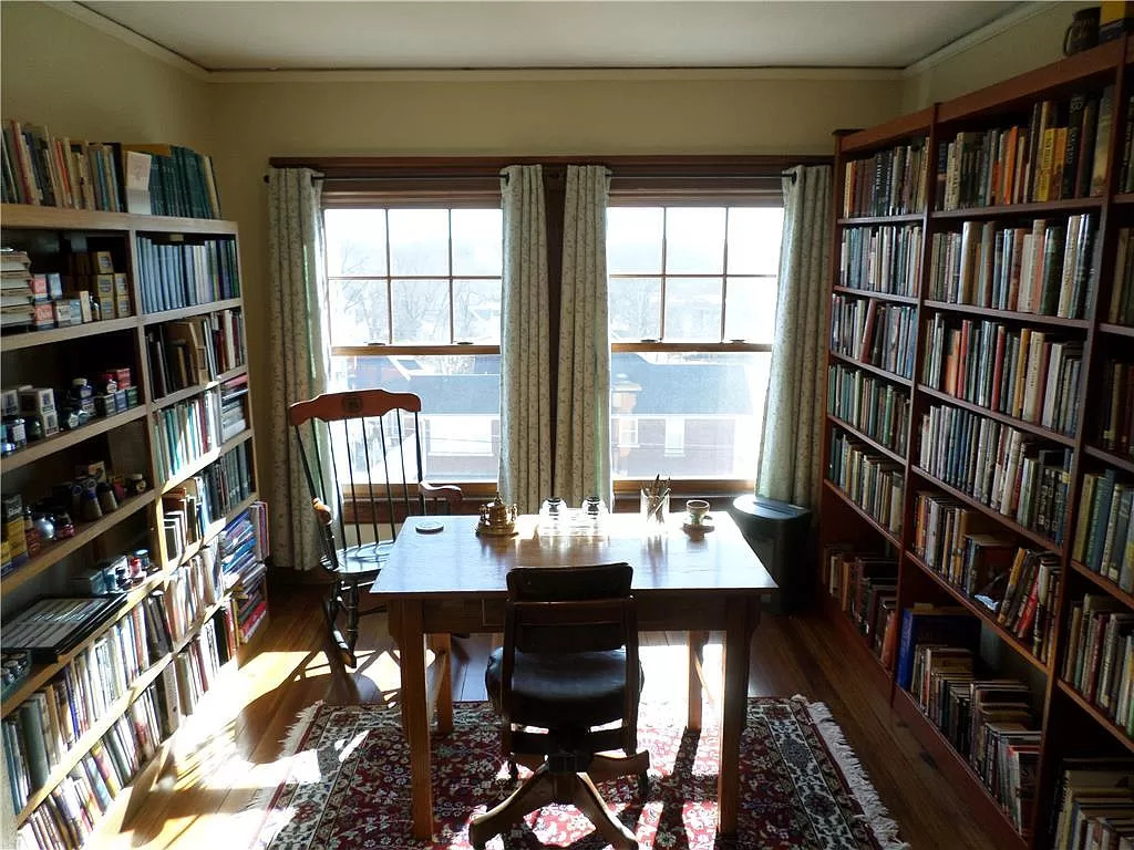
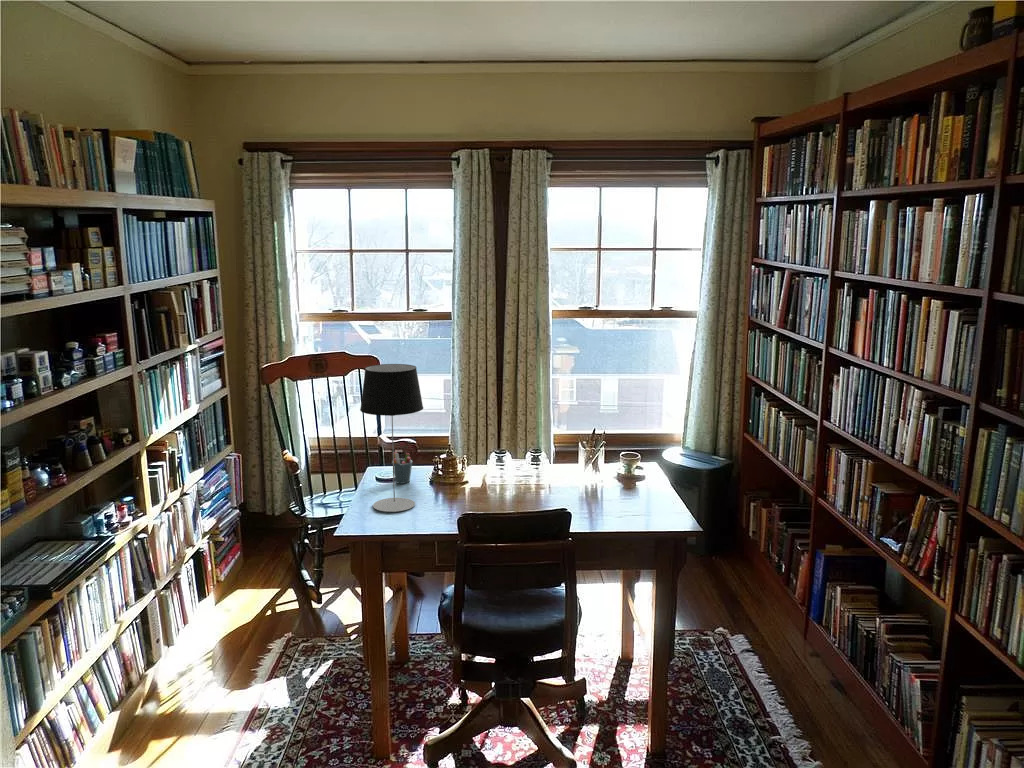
+ pen holder [391,451,413,485]
+ table lamp [359,363,424,513]
